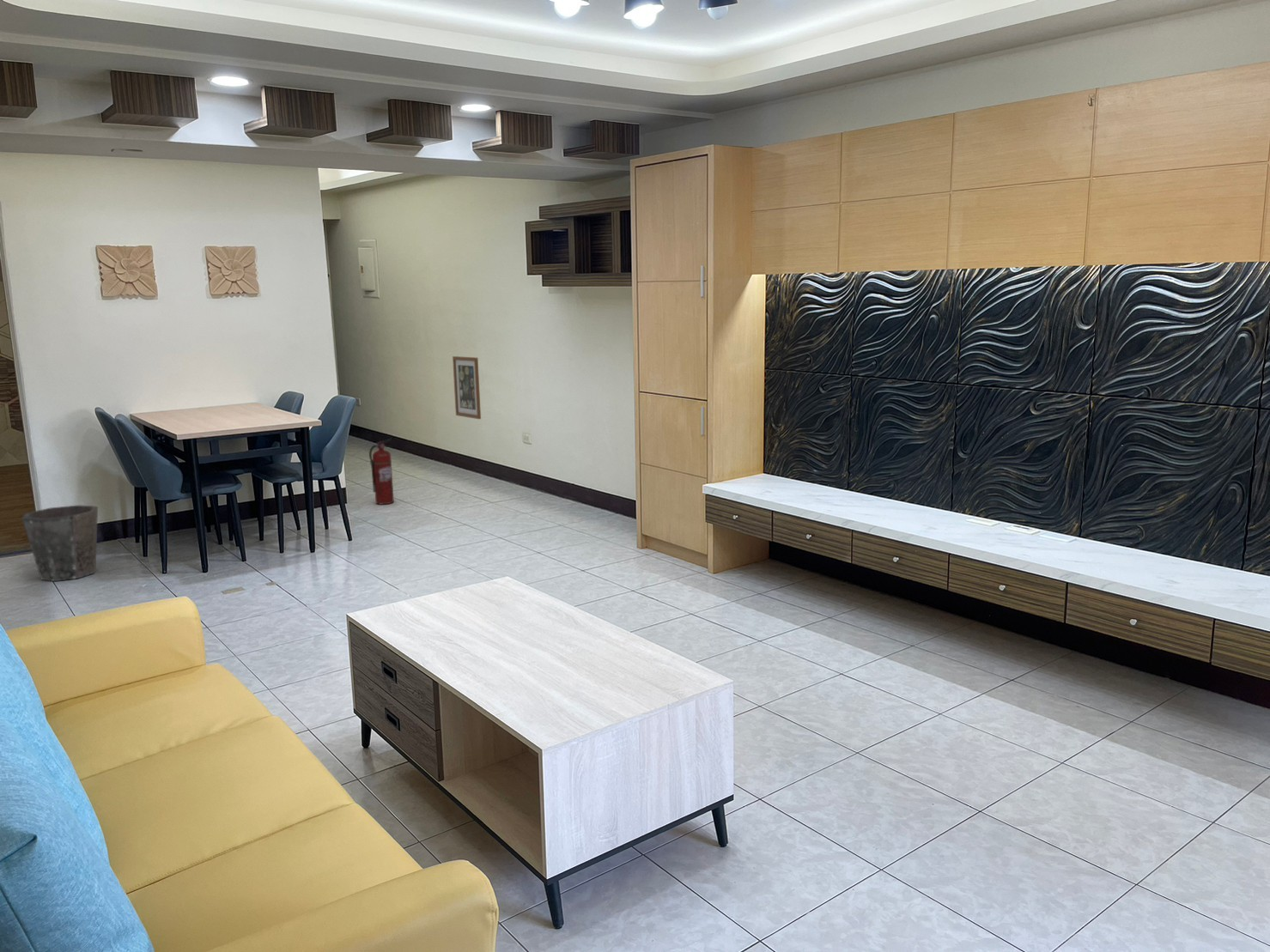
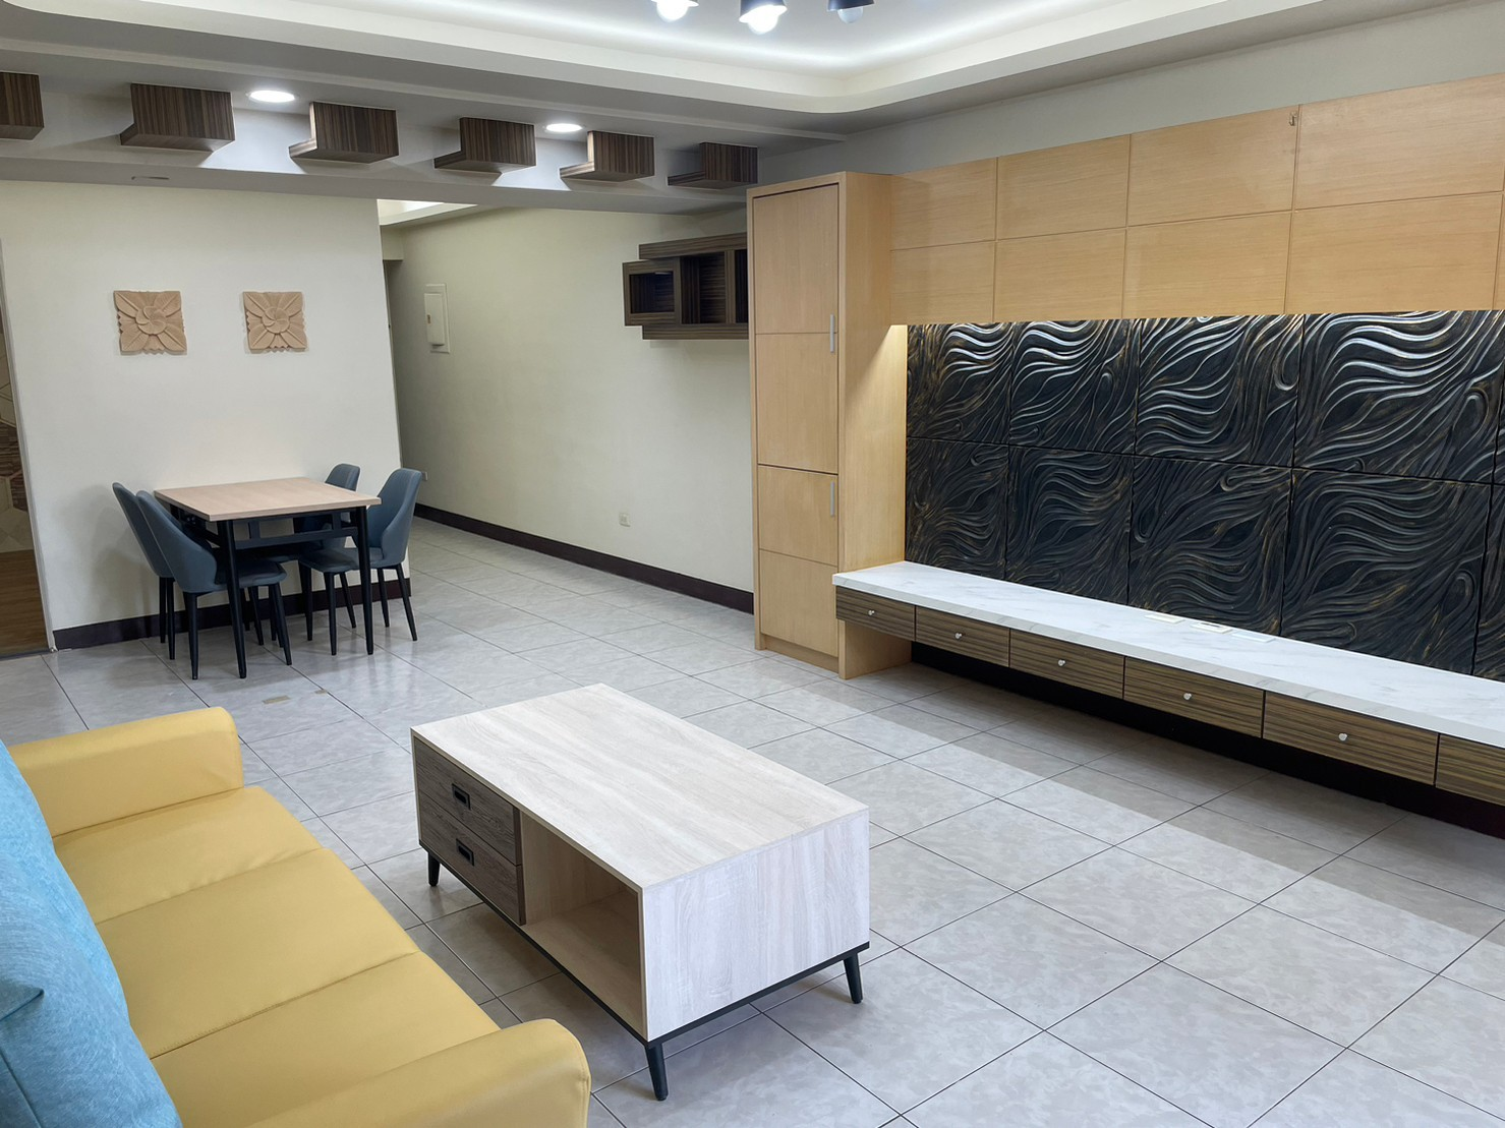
- fire extinguisher [368,439,395,506]
- waste bin [21,504,99,582]
- wall art [452,355,482,420]
